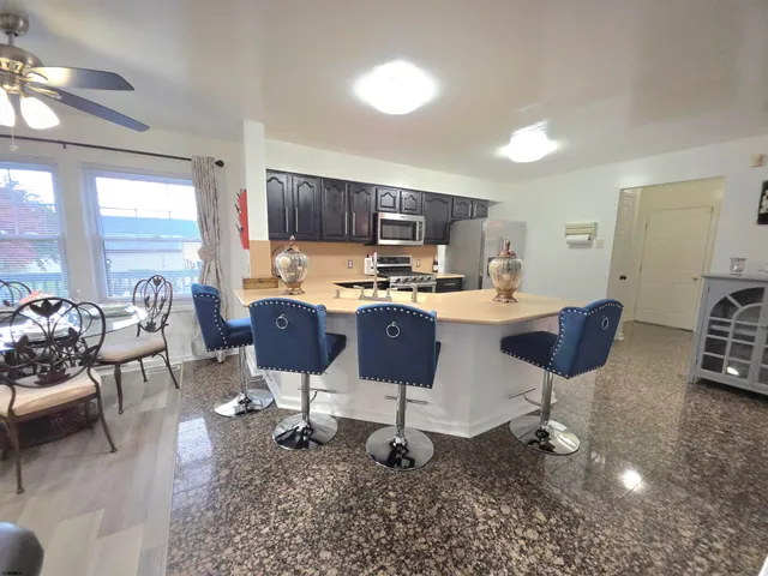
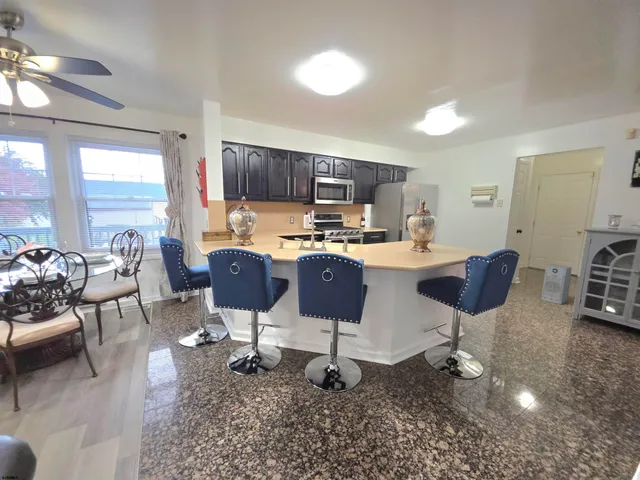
+ air purifier [540,263,573,305]
